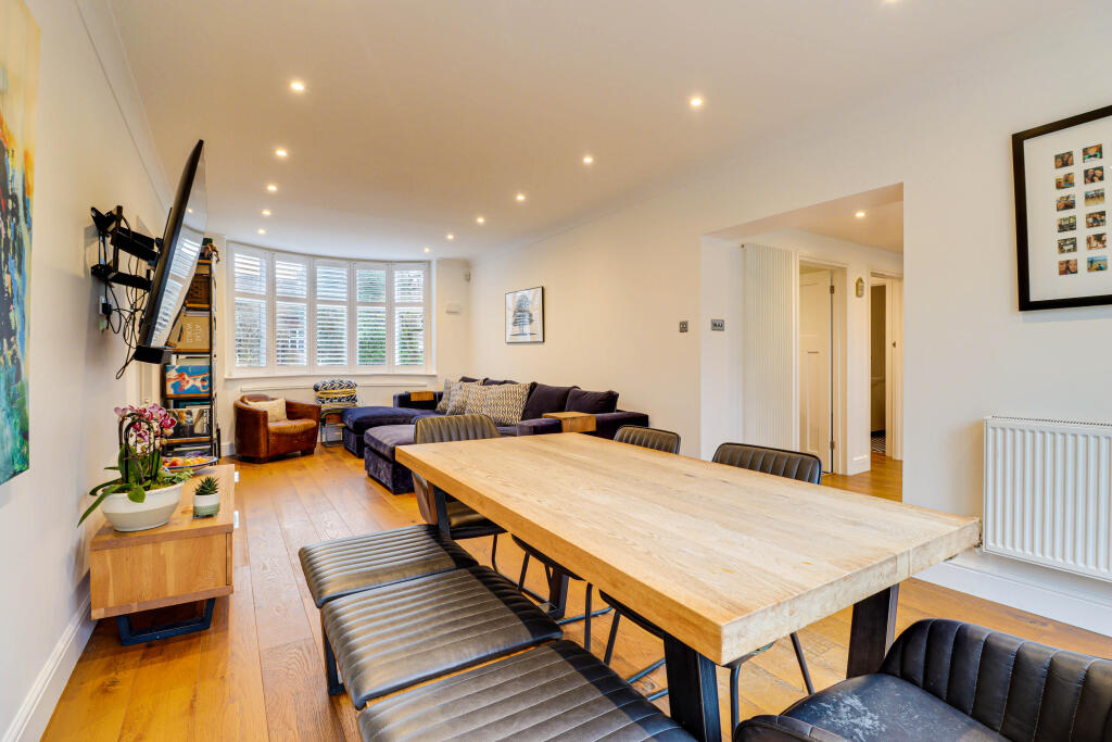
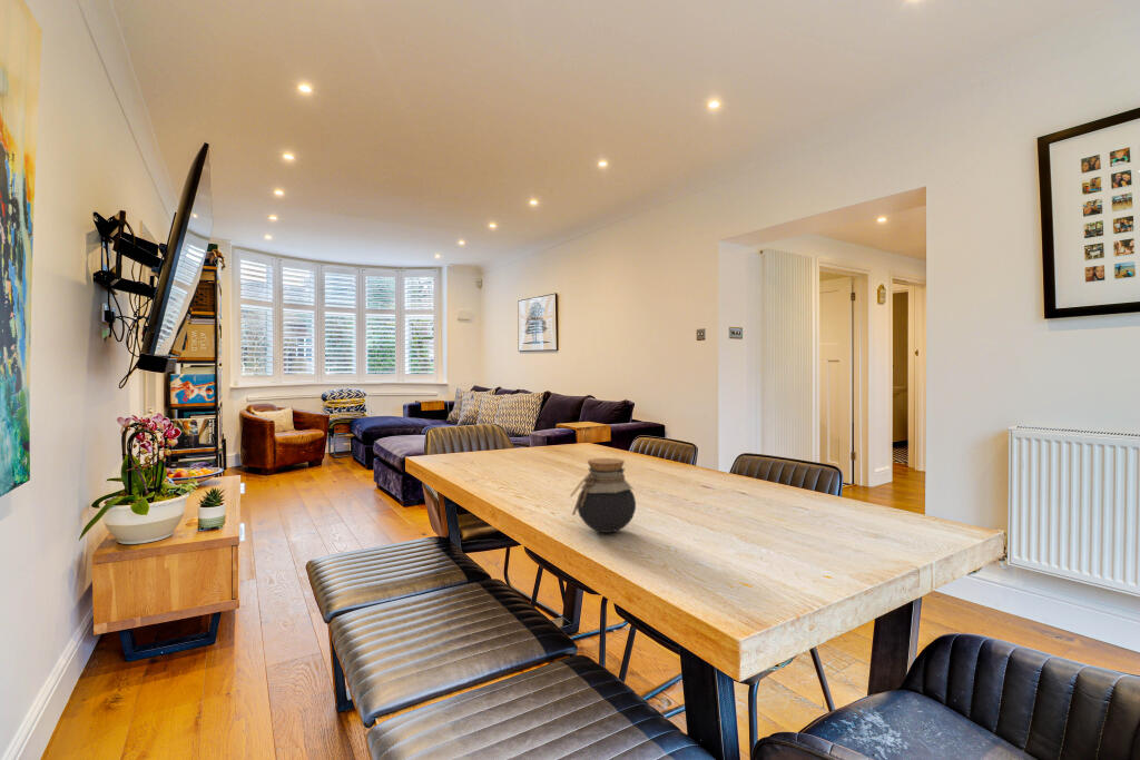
+ jar [569,457,637,534]
